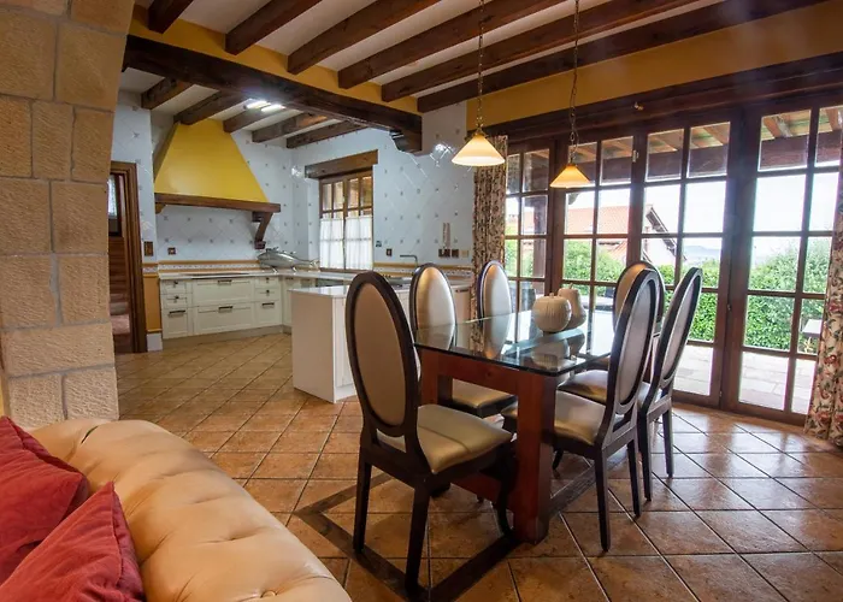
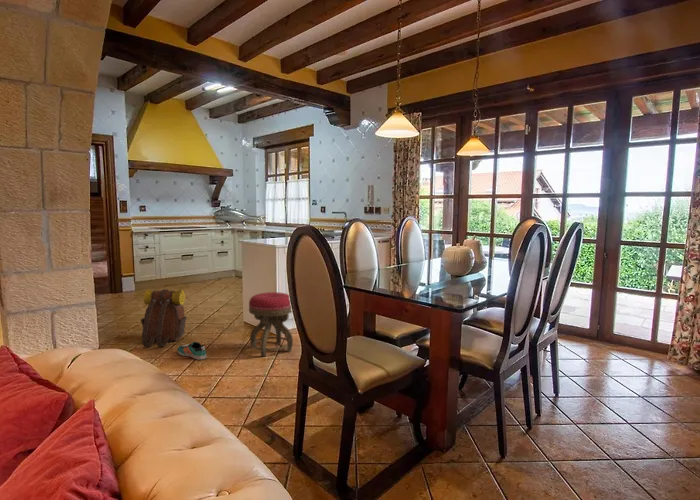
+ stool [248,291,294,358]
+ backpack [140,288,188,347]
+ sneaker [177,341,208,361]
